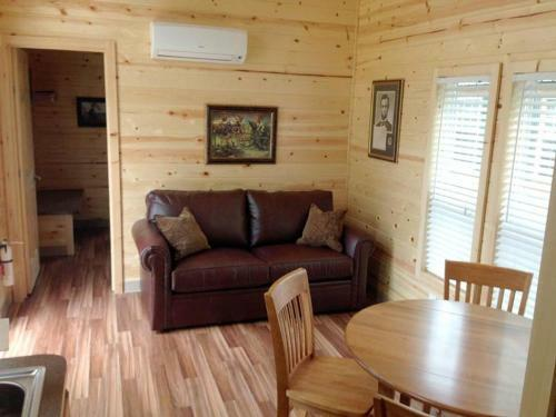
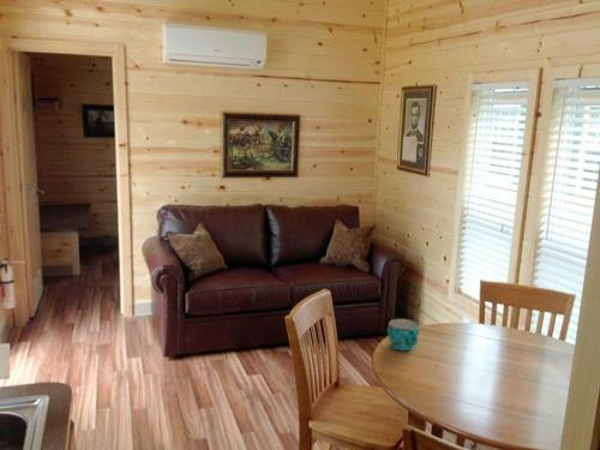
+ cup [386,318,420,352]
